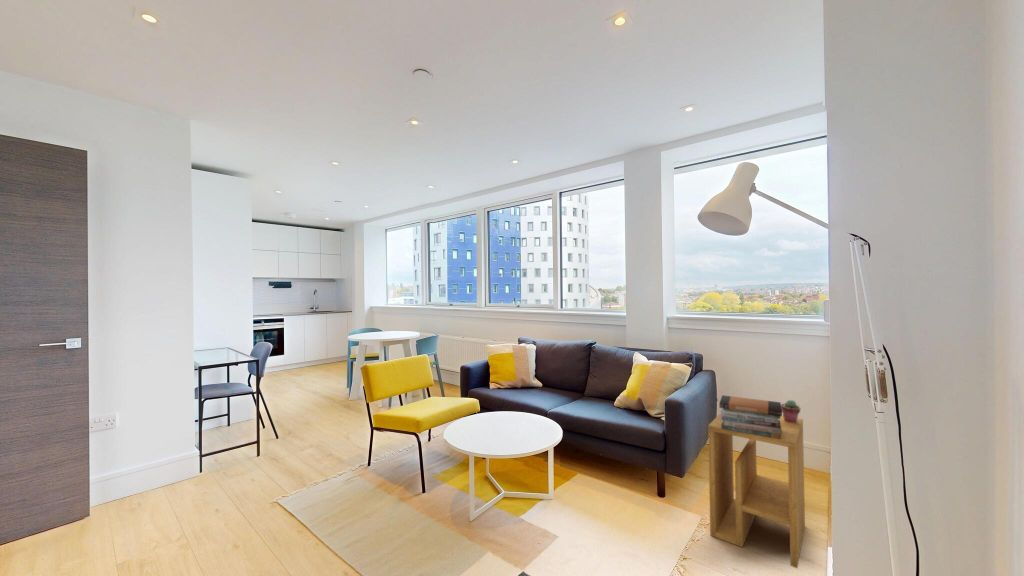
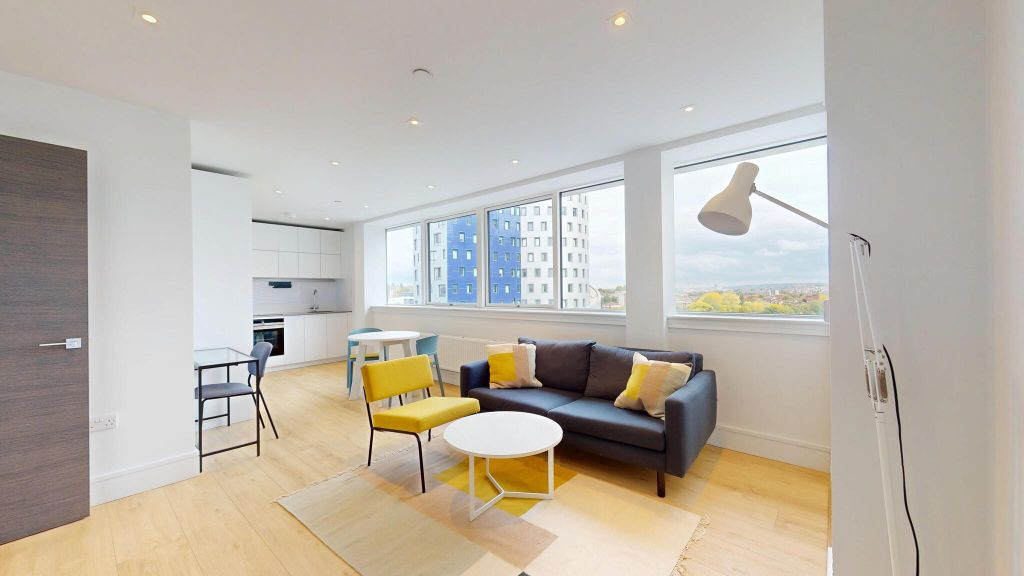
- side table [707,412,806,569]
- potted succulent [781,399,801,423]
- book stack [718,394,783,439]
